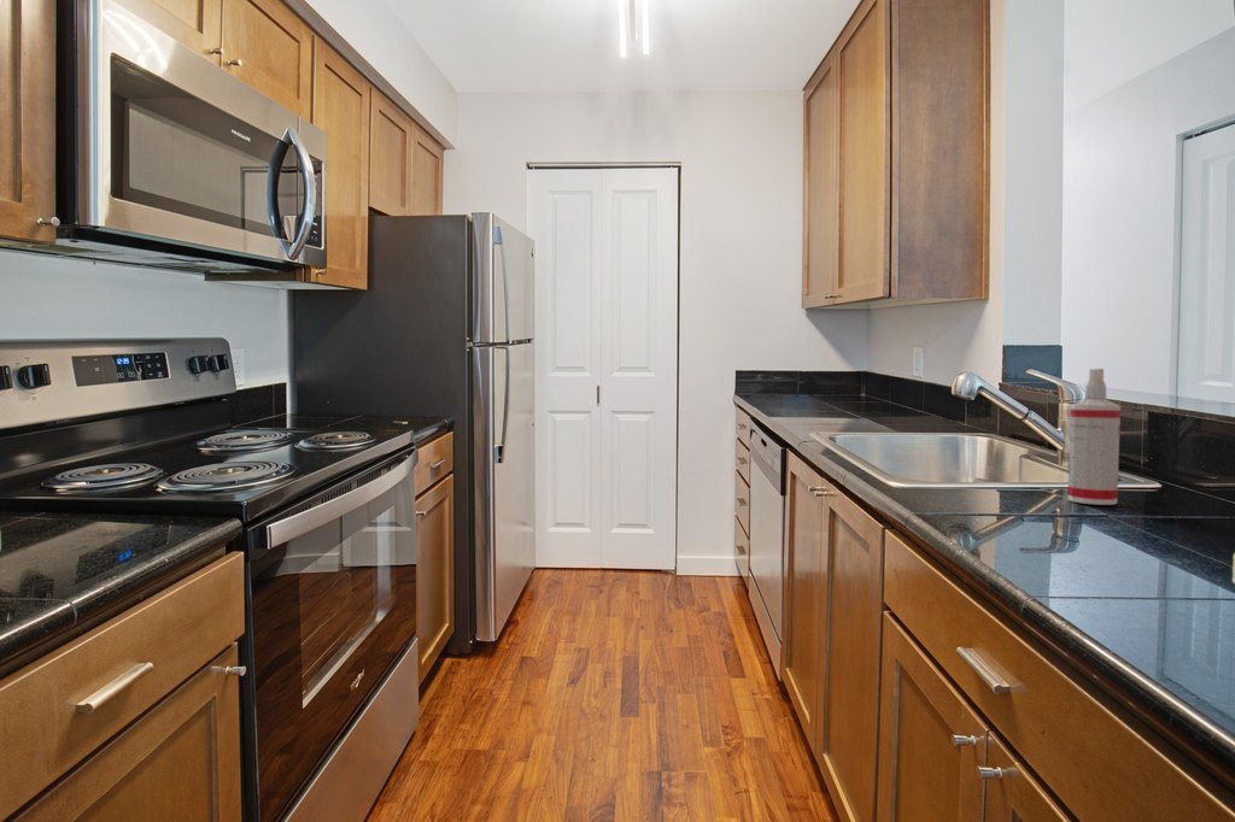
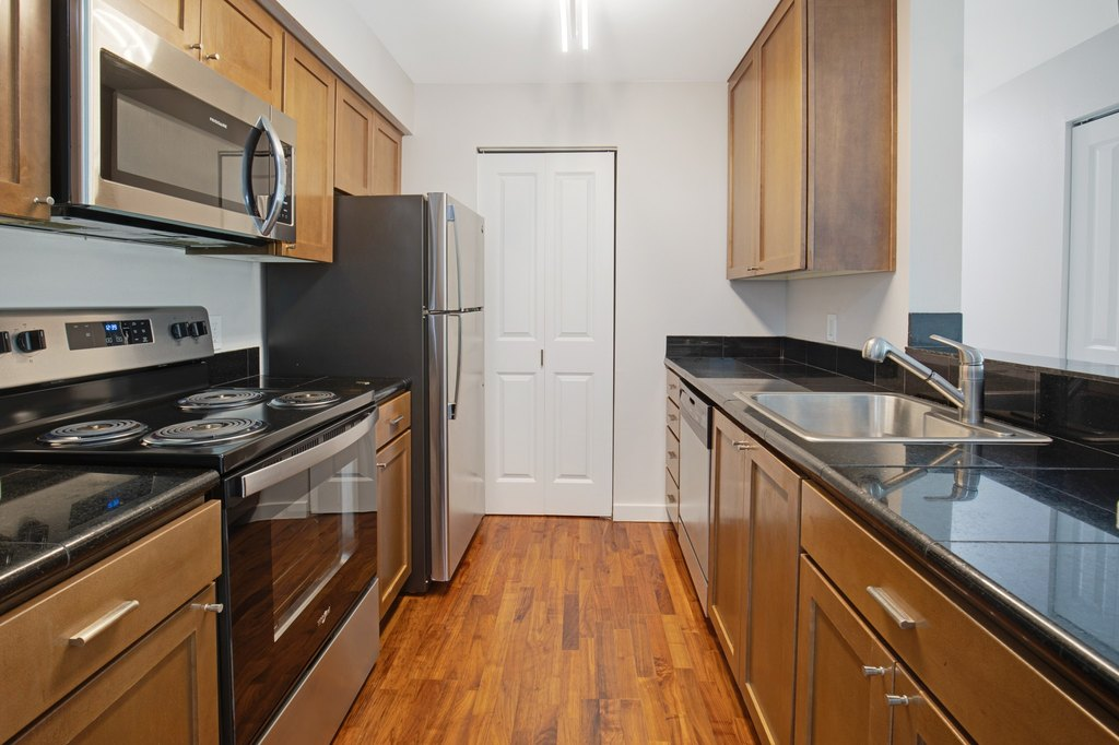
- spray bottle [1066,368,1122,506]
